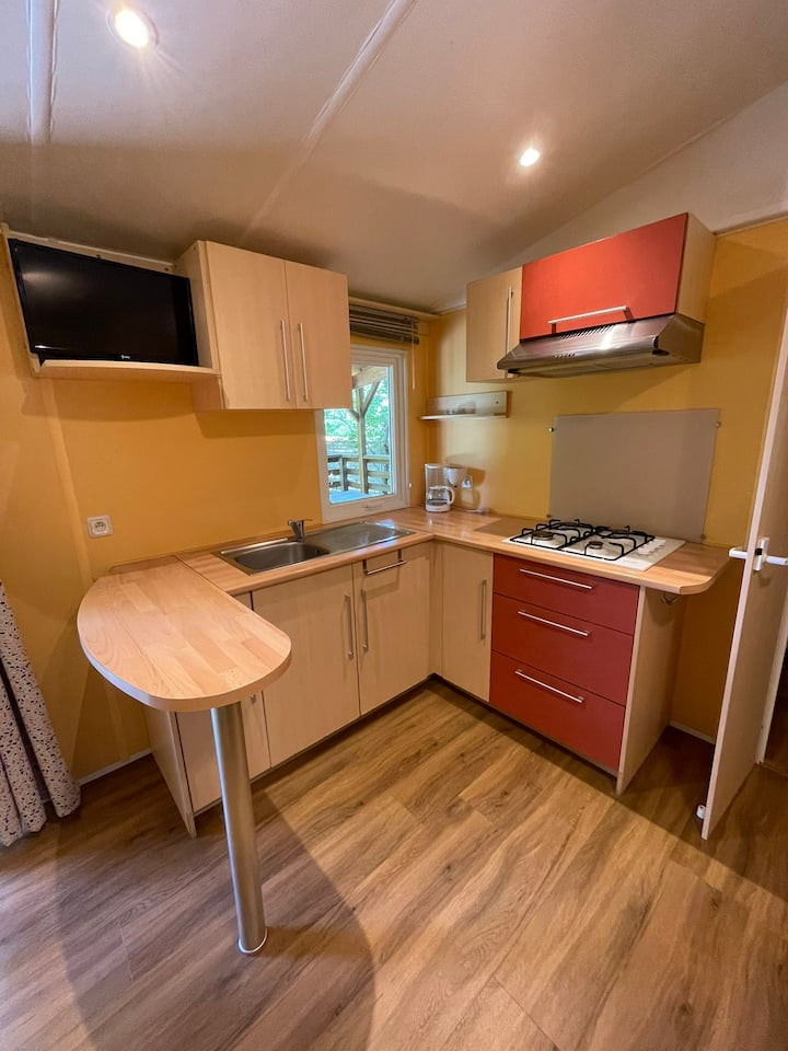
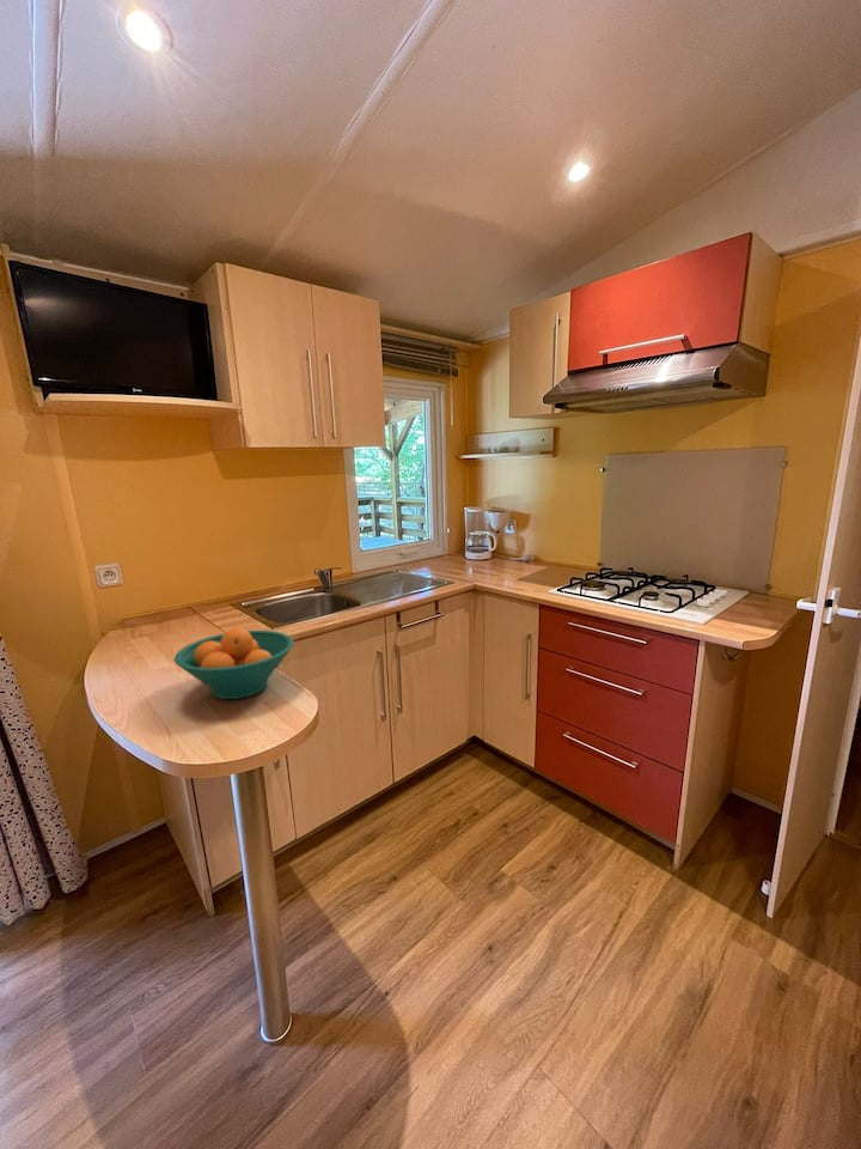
+ fruit bowl [173,627,295,700]
